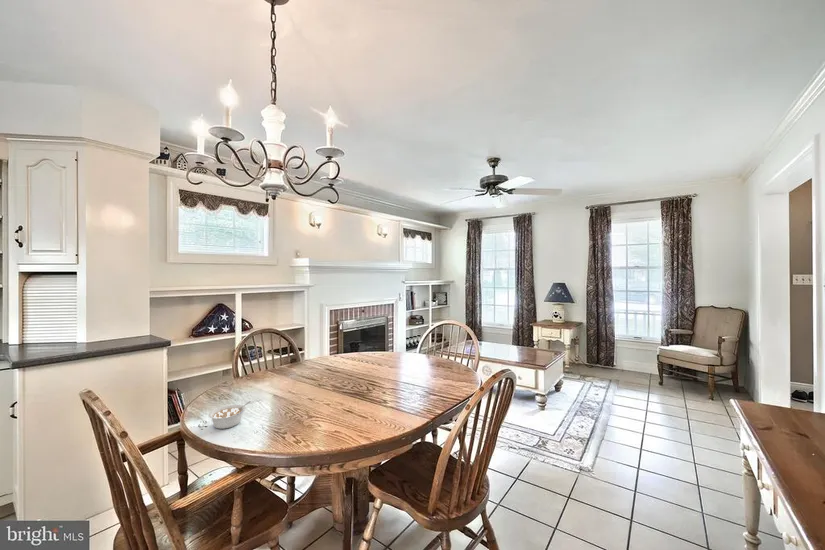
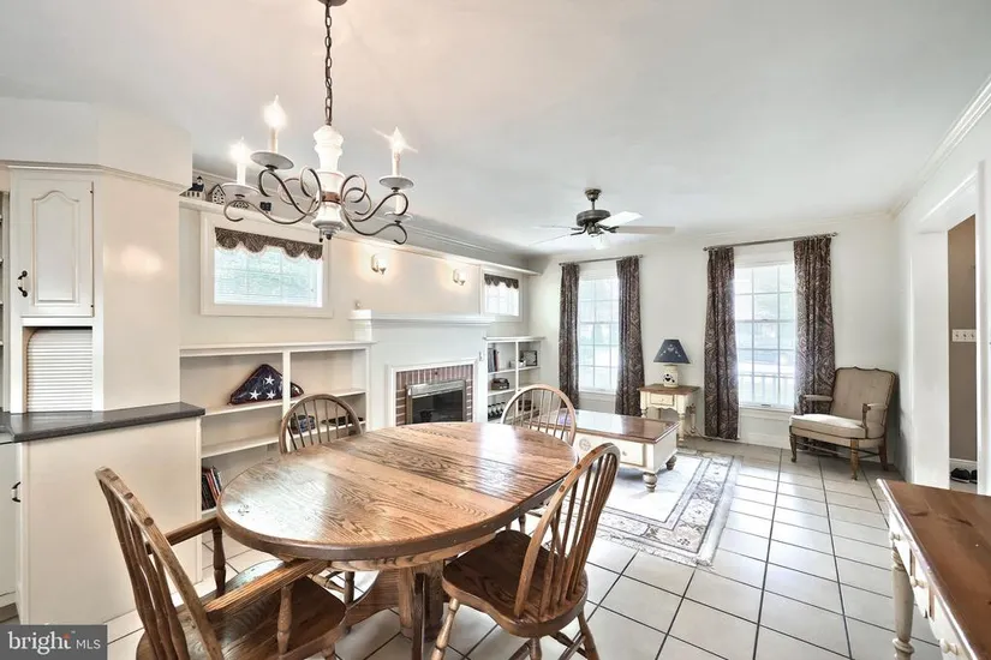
- legume [207,400,252,430]
